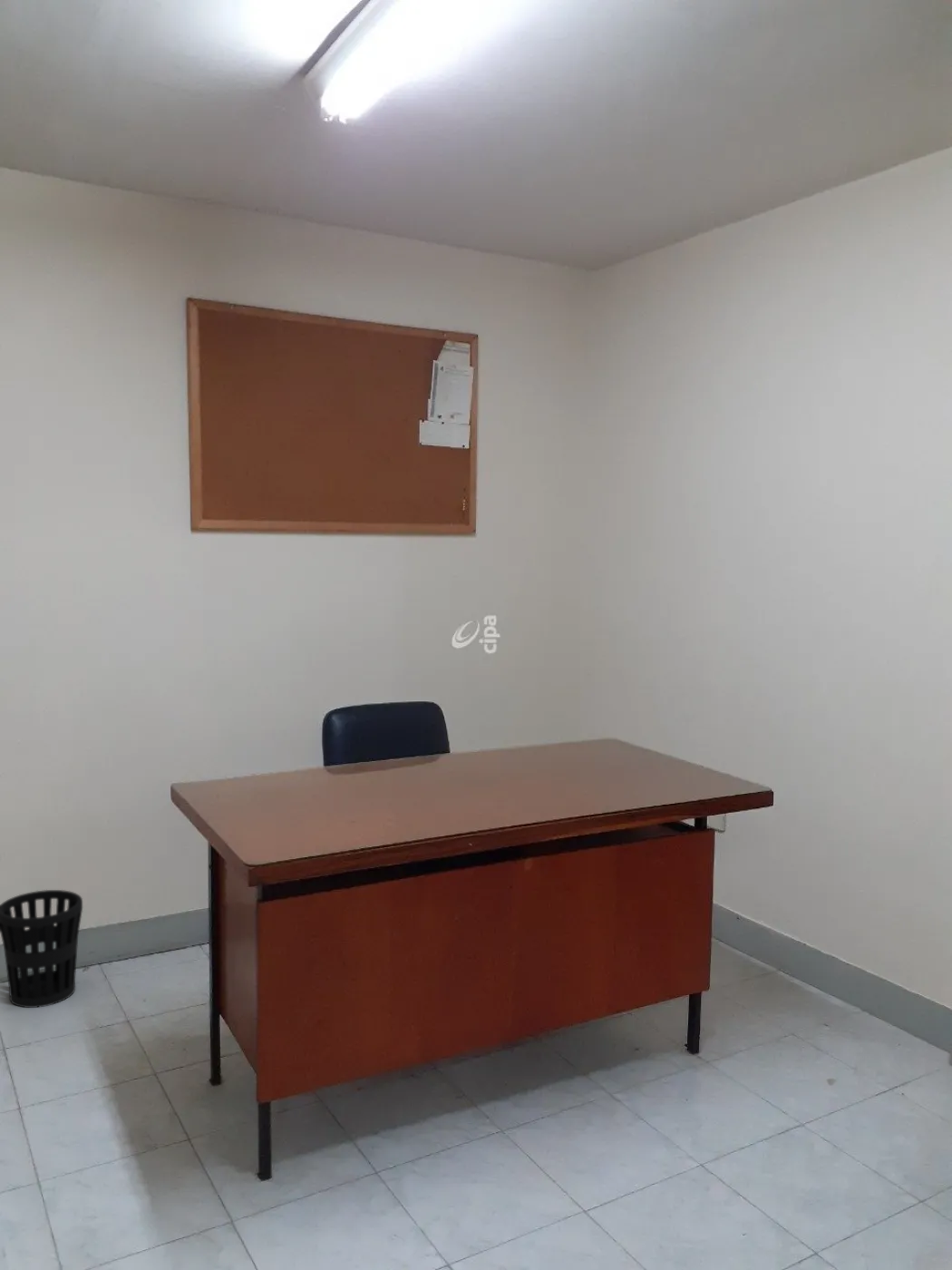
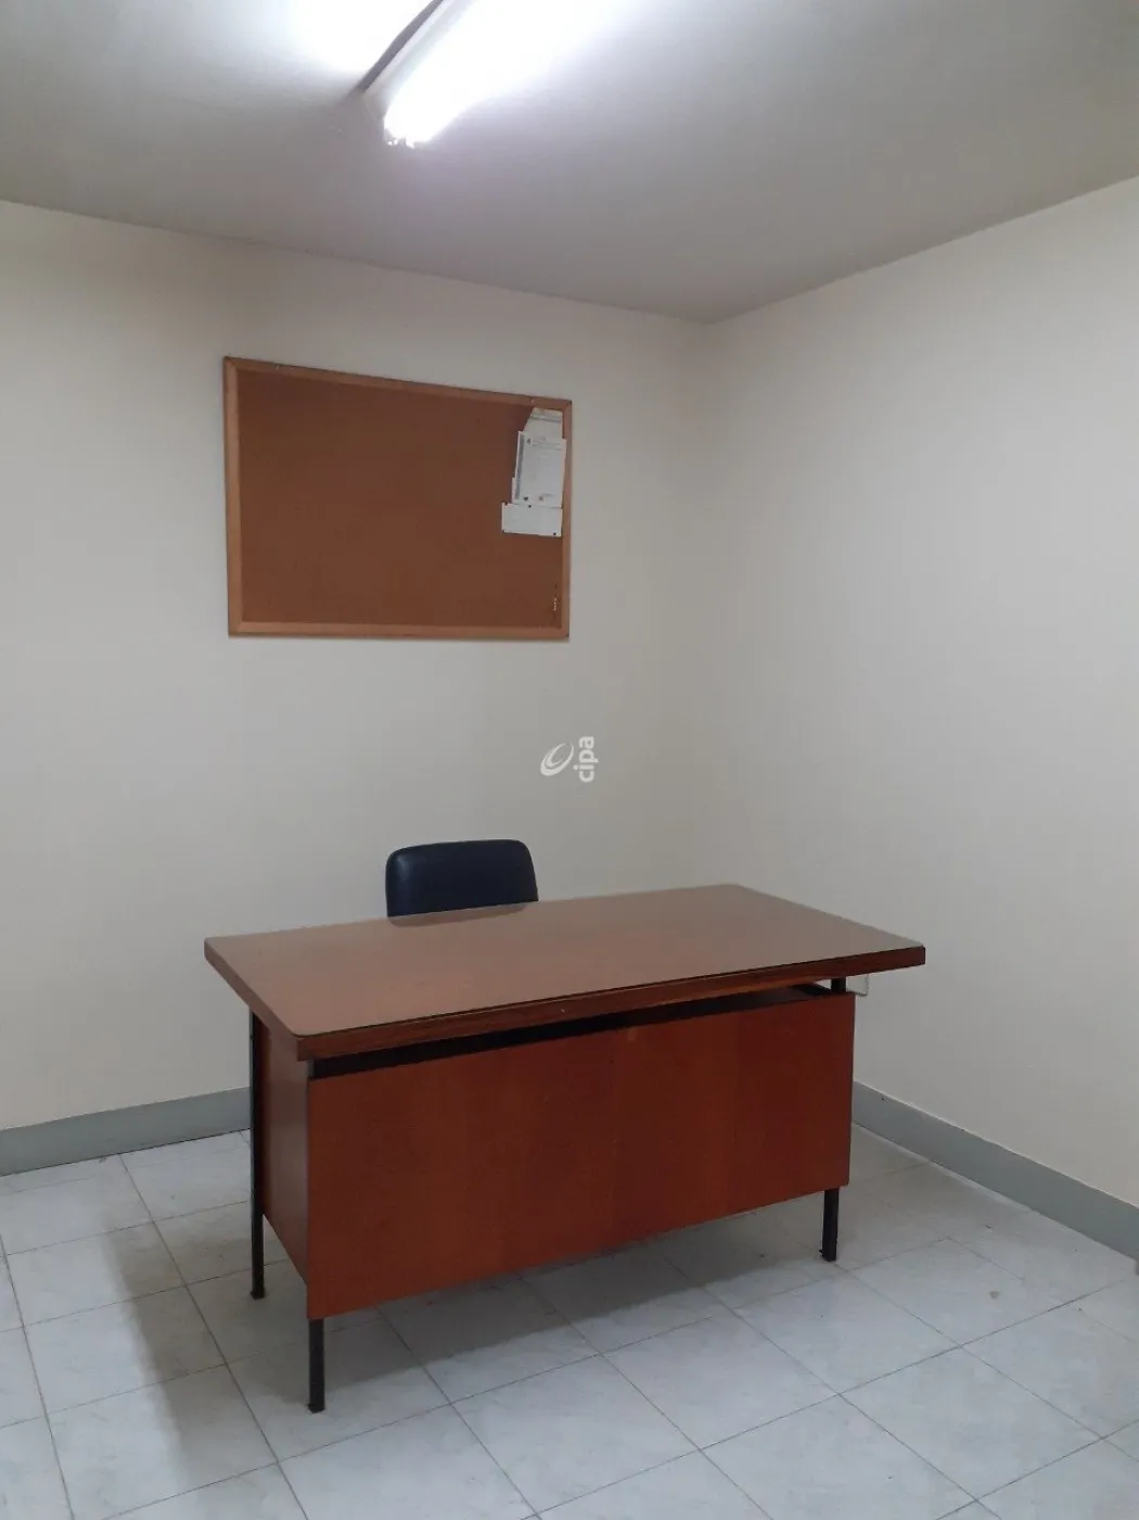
- wastebasket [0,889,83,1009]
